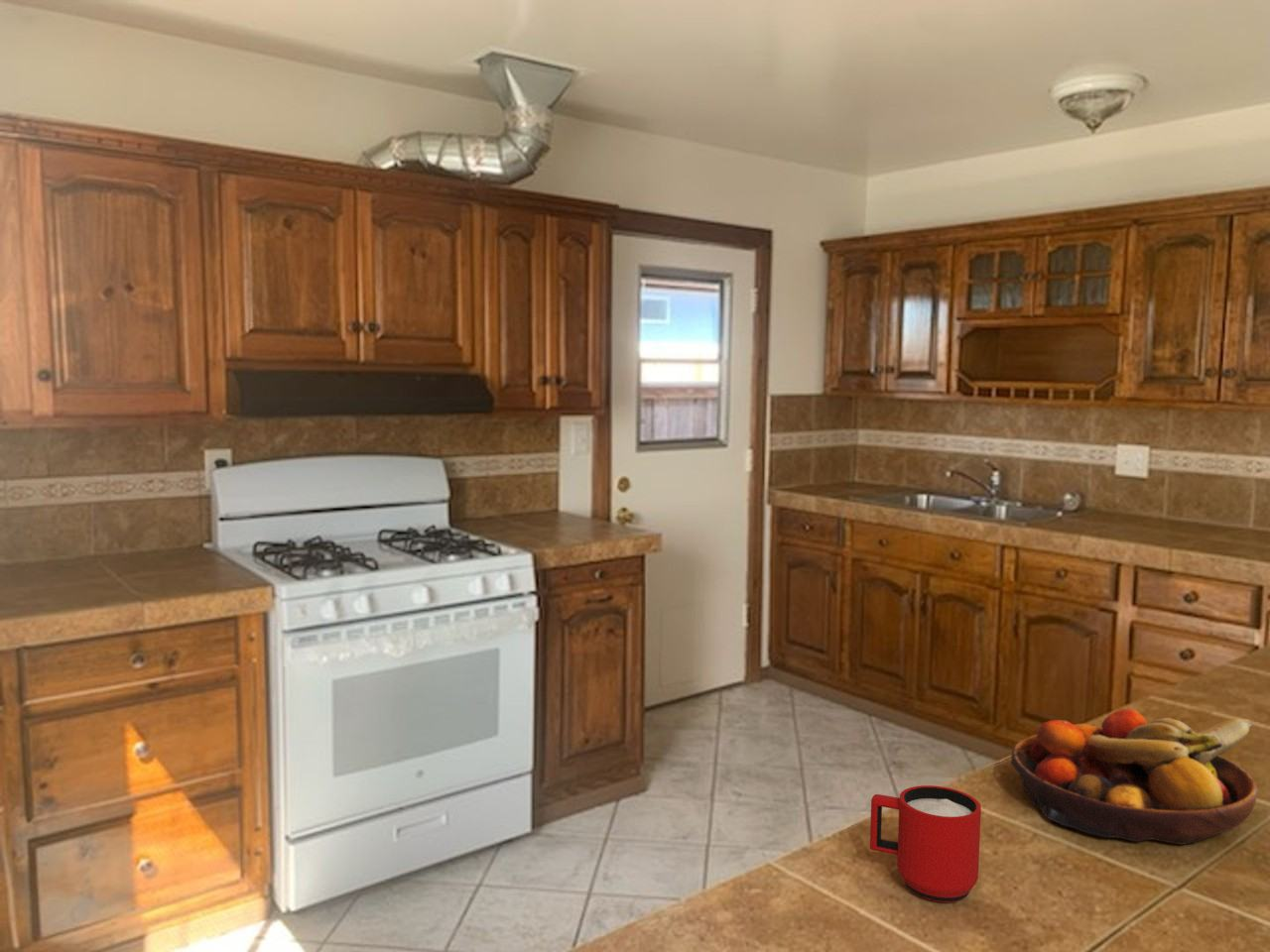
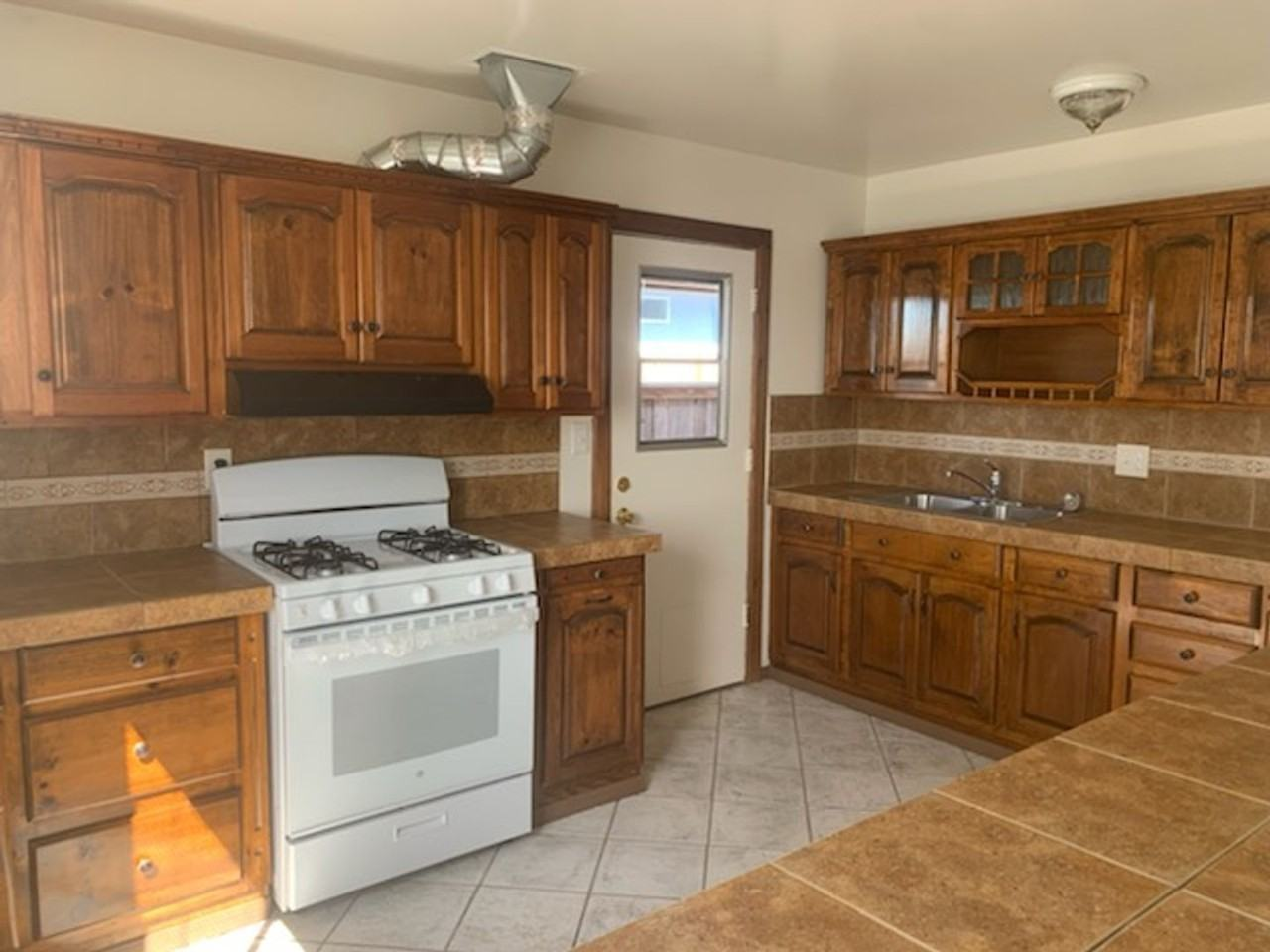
- mug [869,784,982,903]
- fruit bowl [1010,708,1258,846]
